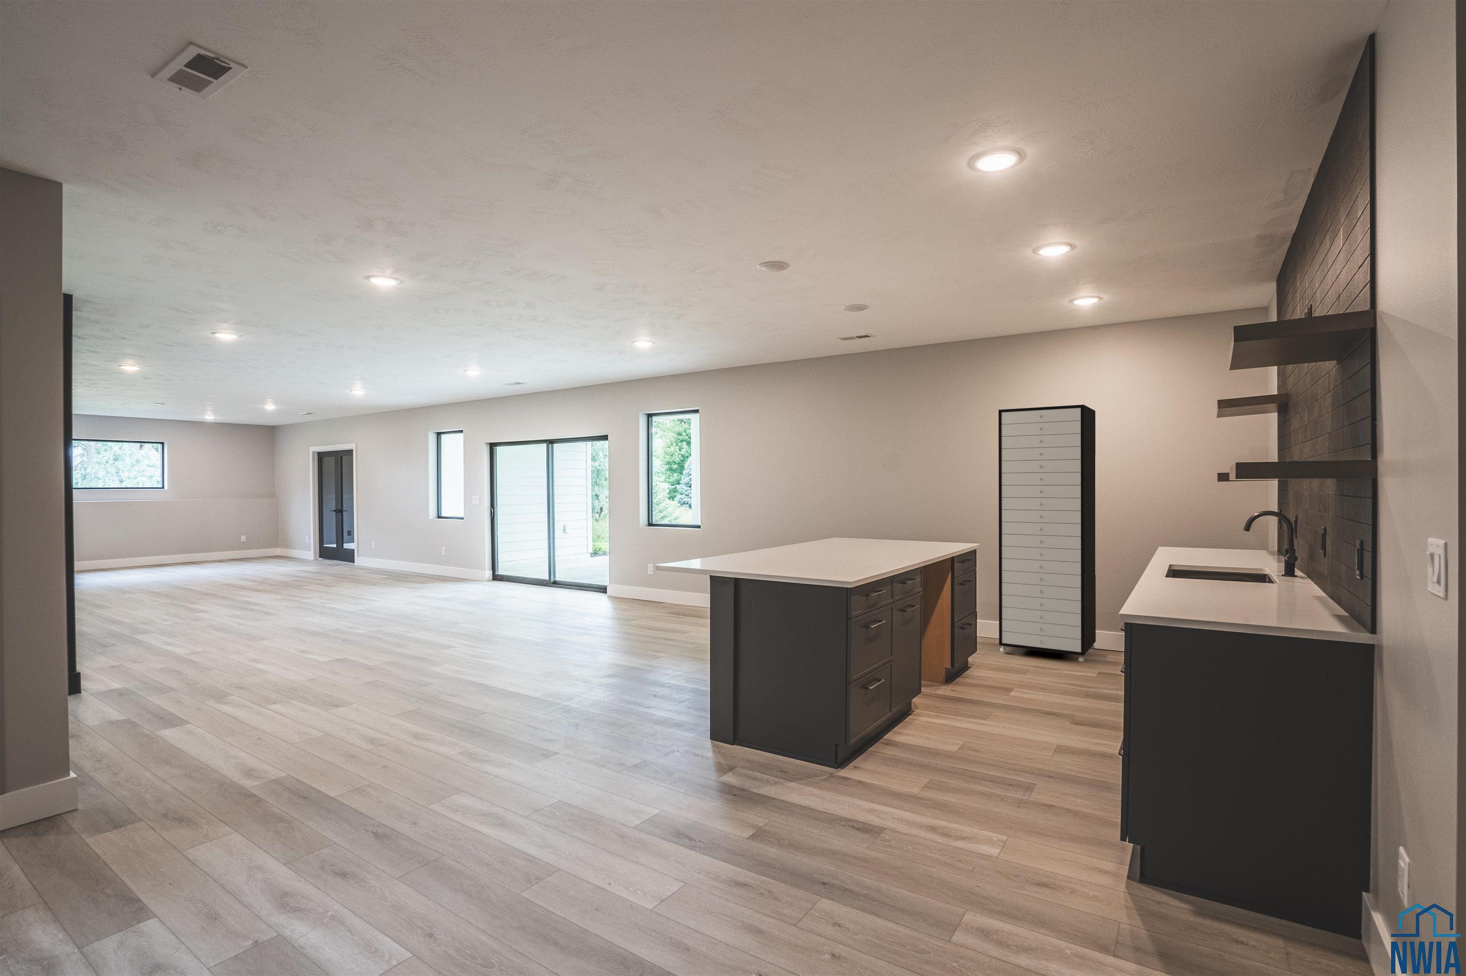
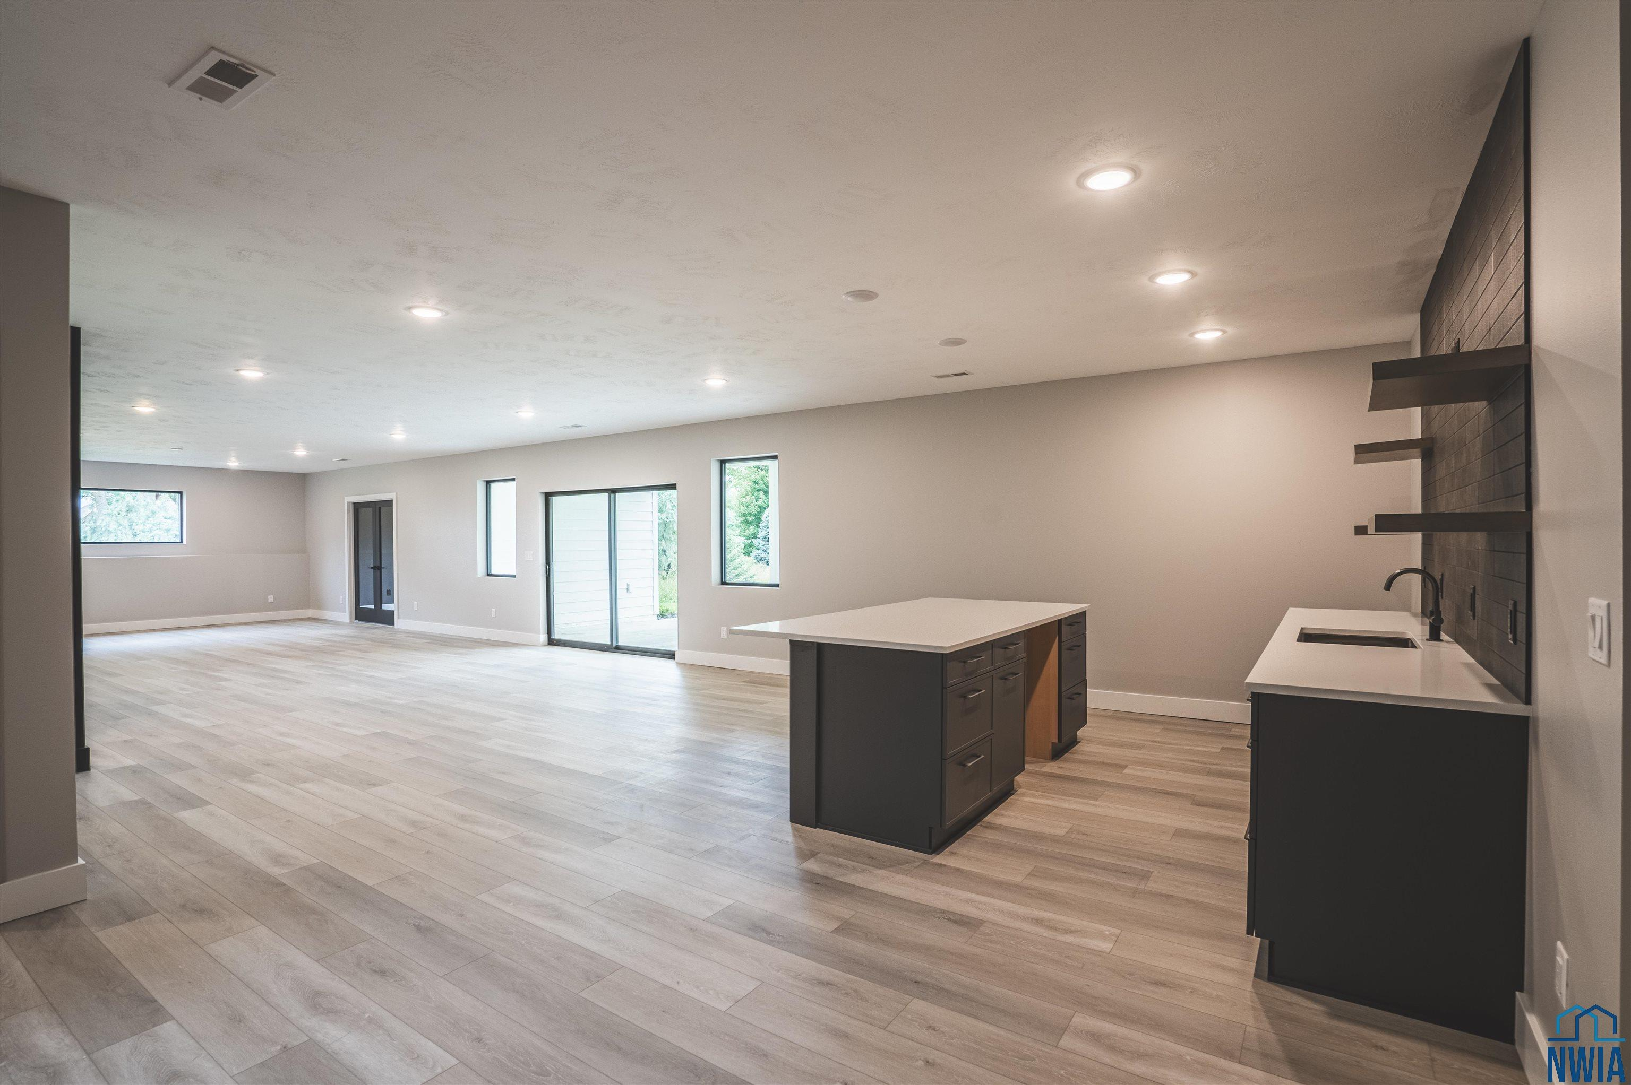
- storage cabinet [998,404,1096,662]
